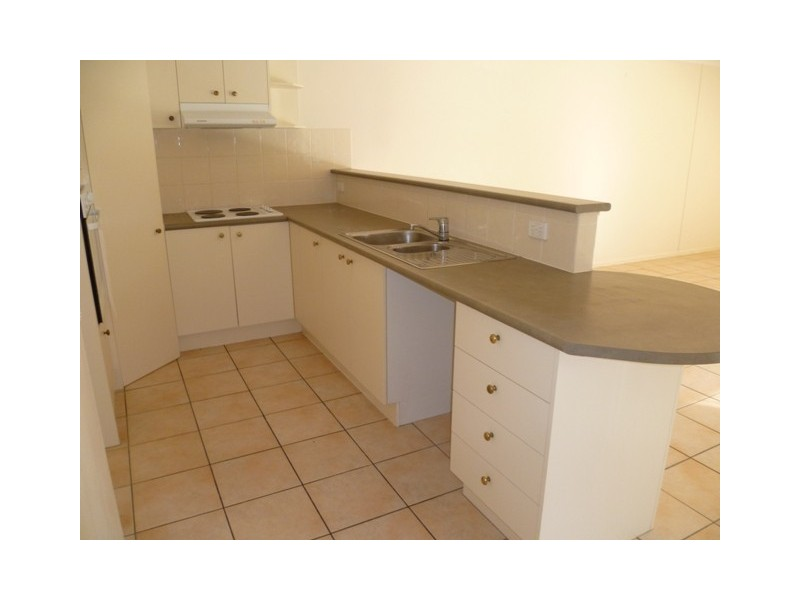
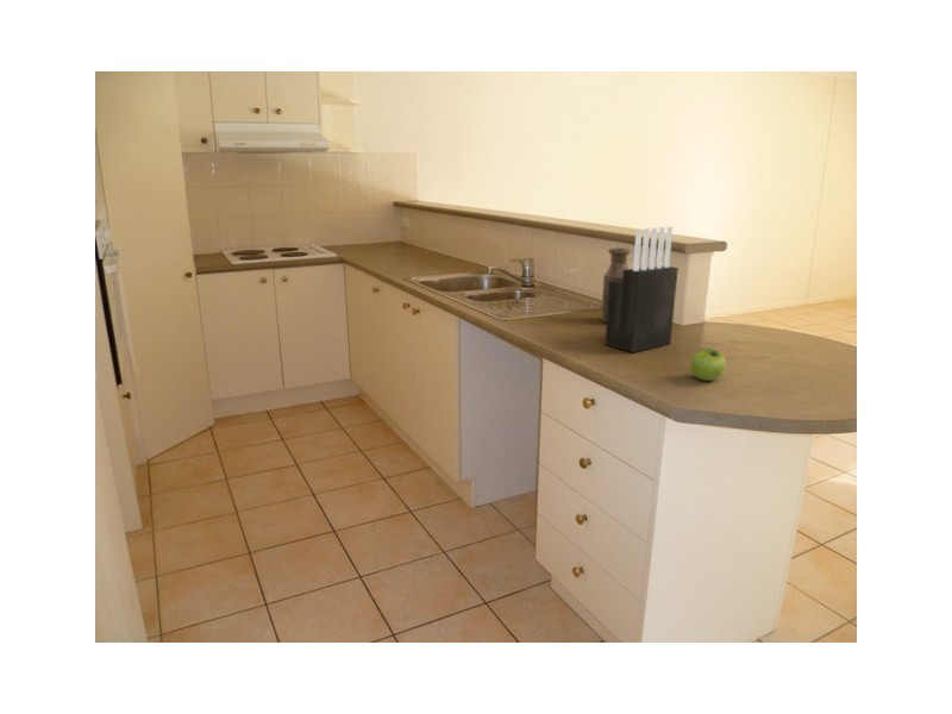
+ knife block [603,226,679,353]
+ bottle [601,246,632,324]
+ fruit [690,346,727,382]
